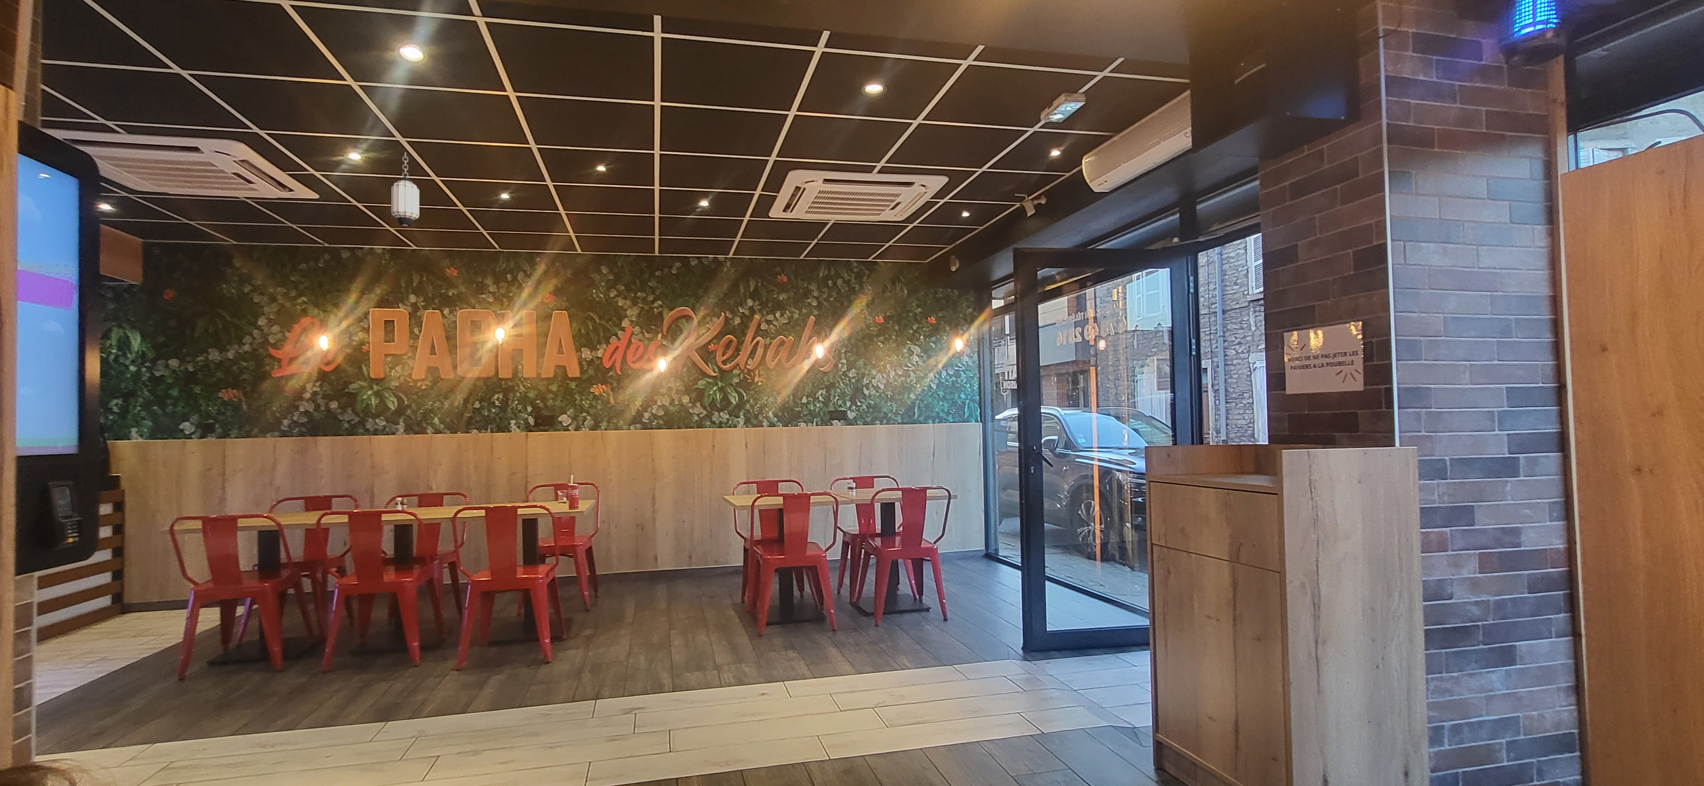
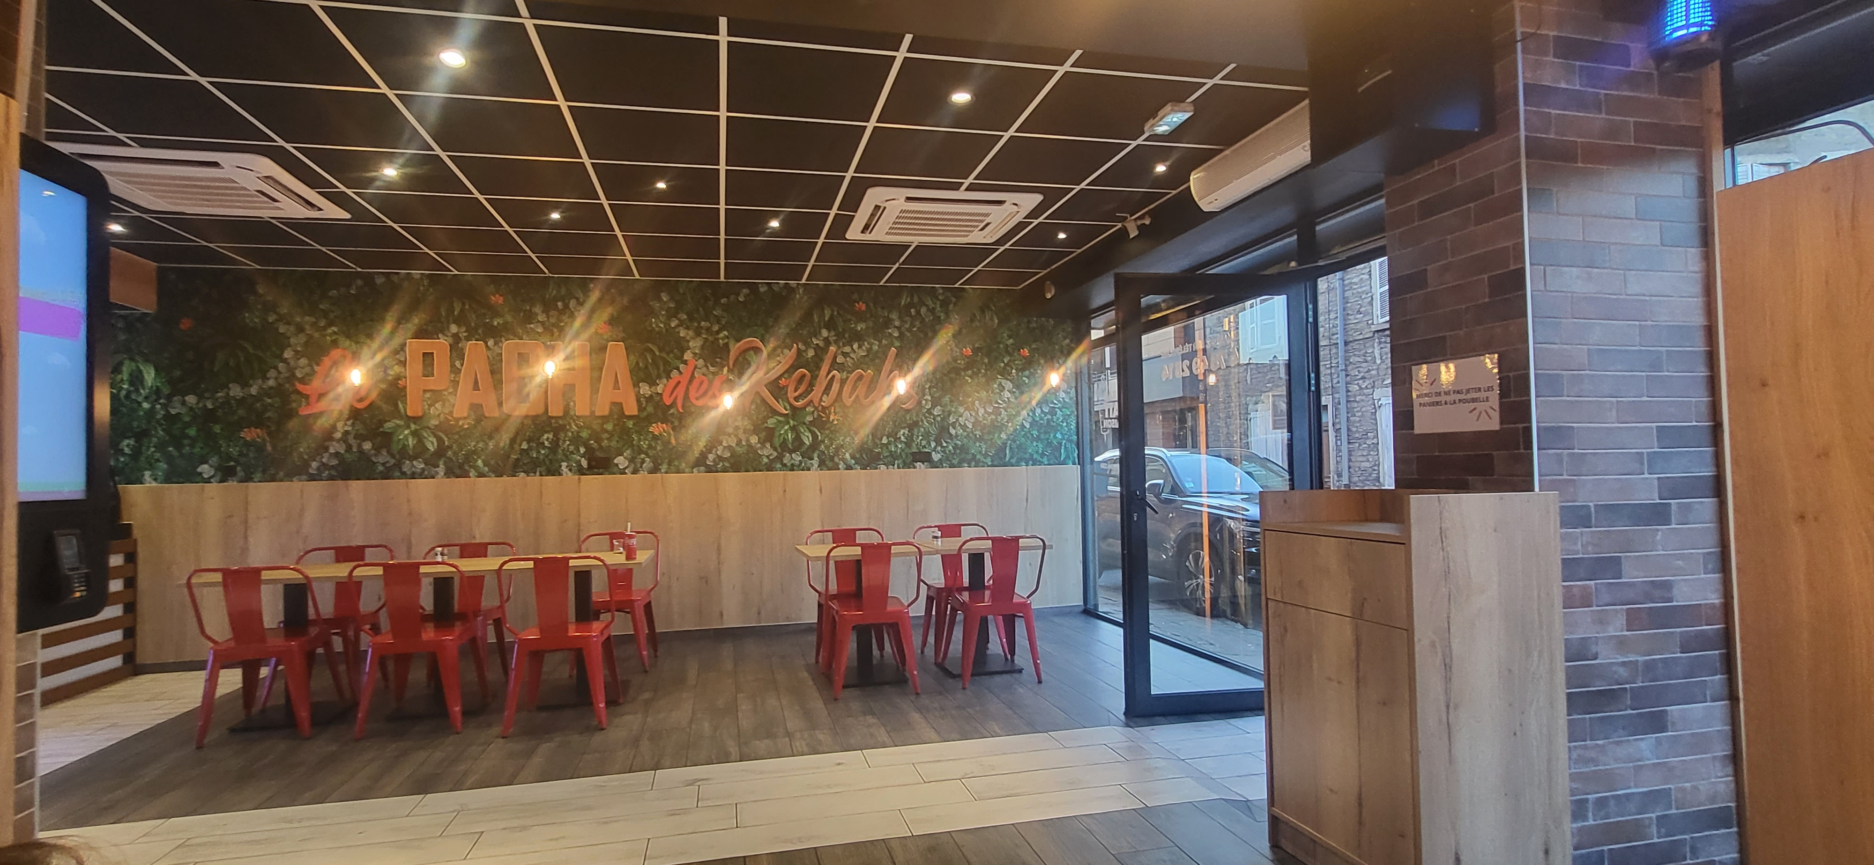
- hanging lantern [390,152,421,227]
